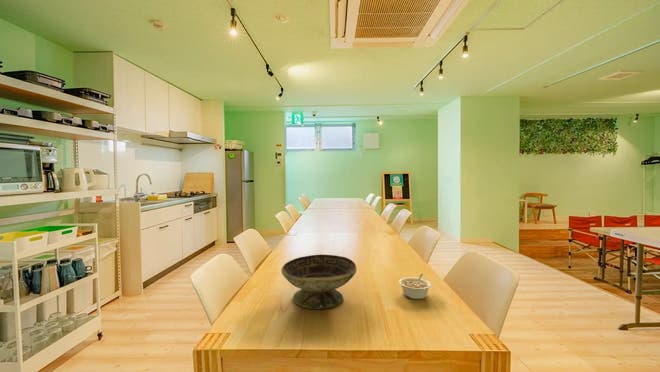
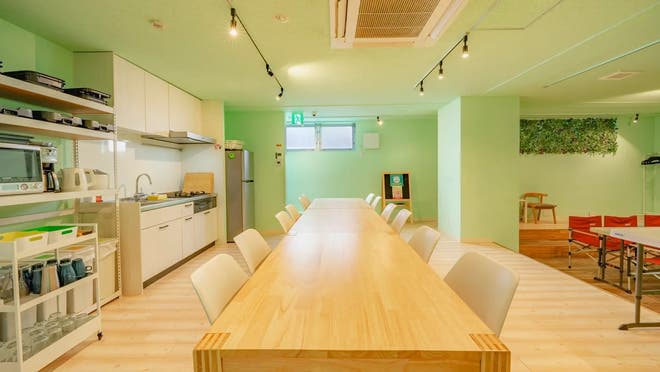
- decorative bowl [281,254,357,310]
- legume [398,273,432,300]
